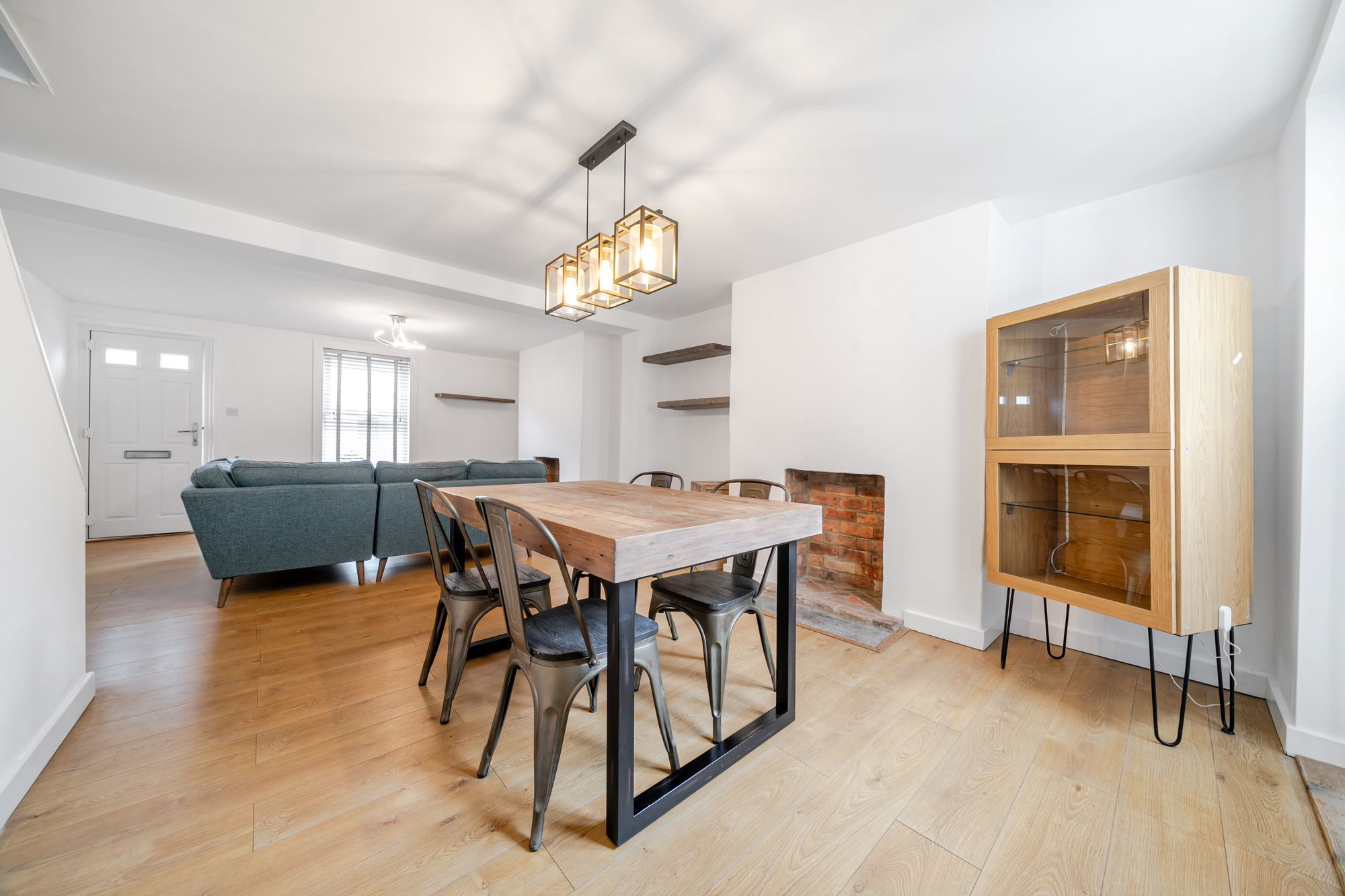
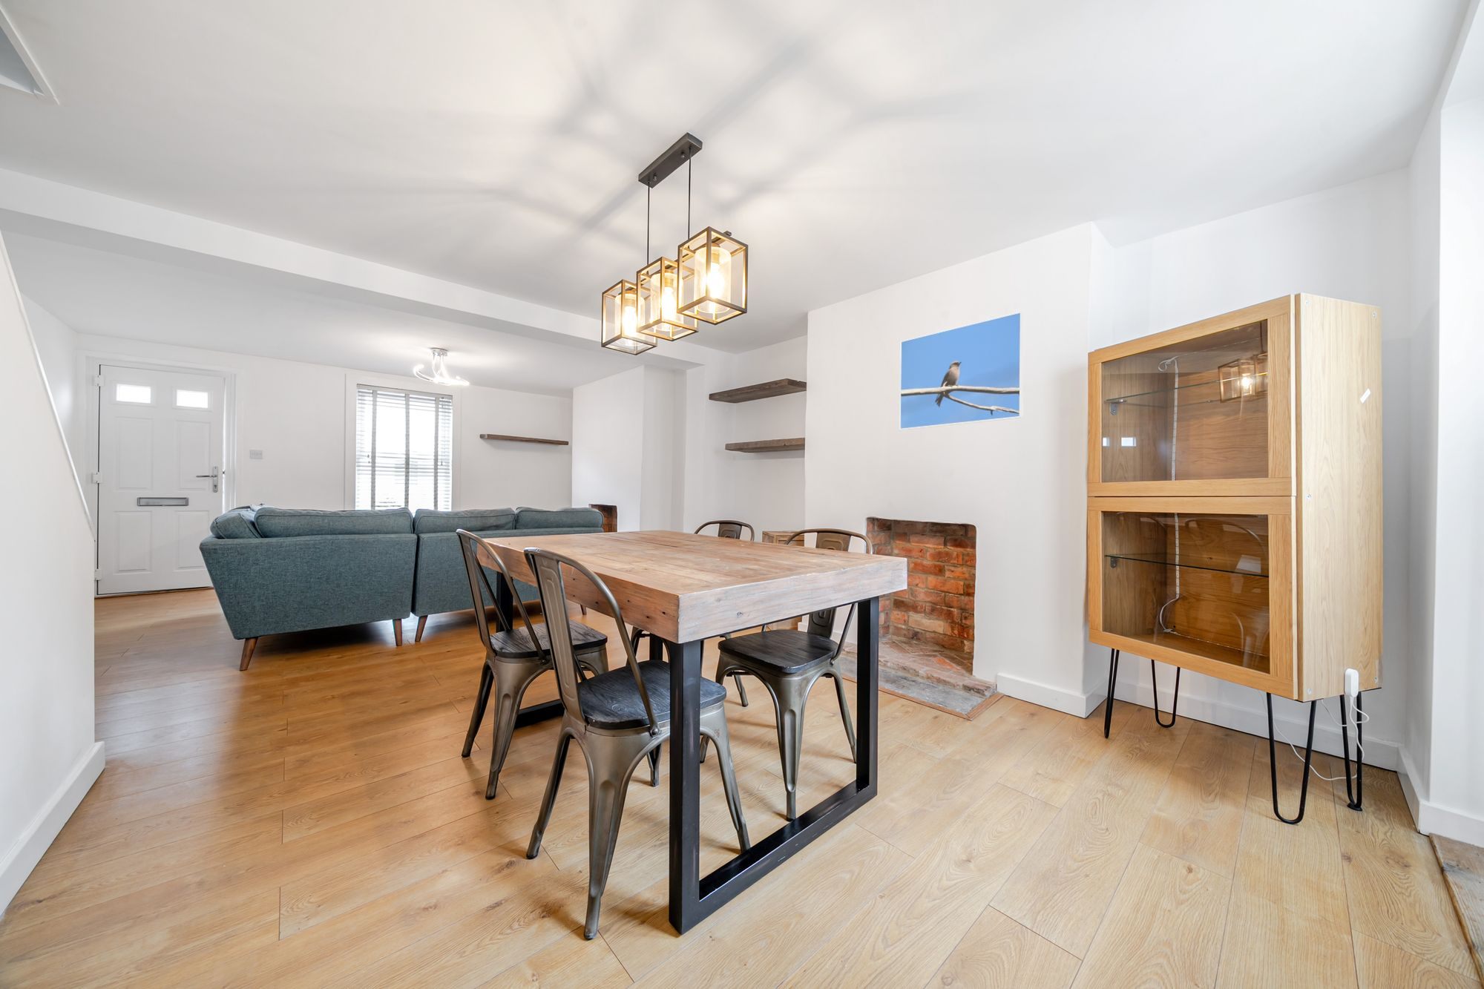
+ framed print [899,311,1025,432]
